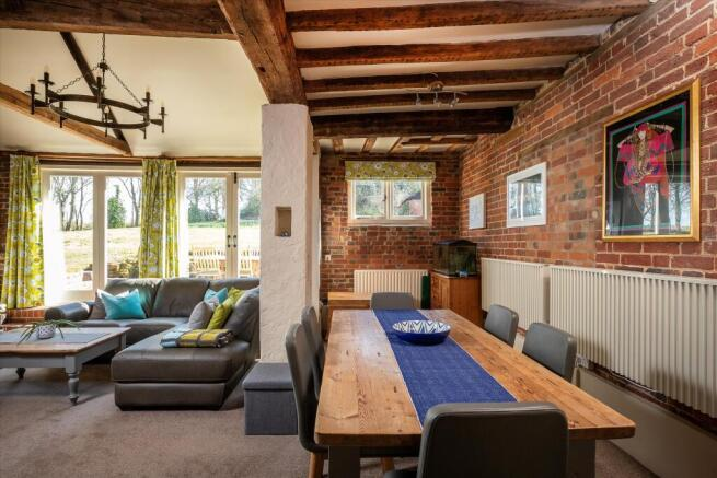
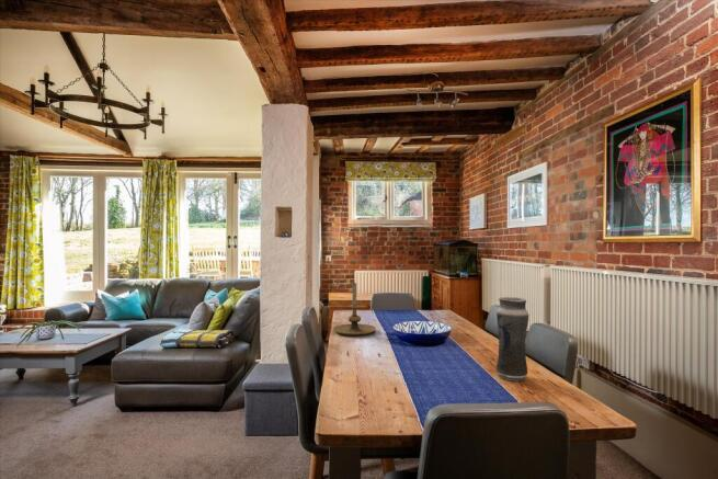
+ candle holder [332,282,377,337]
+ vase [495,296,529,381]
